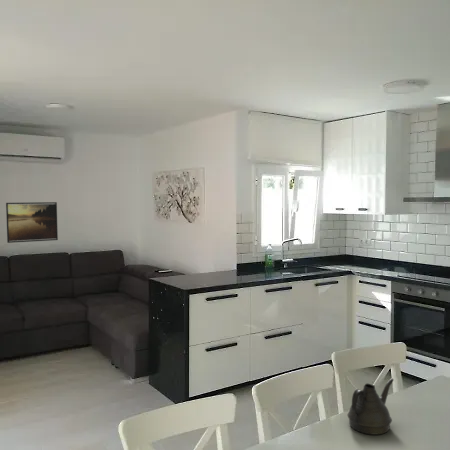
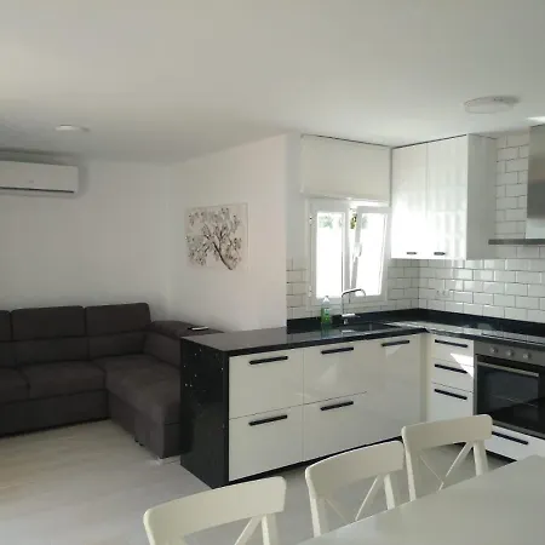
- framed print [5,201,59,244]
- teapot [346,377,395,436]
